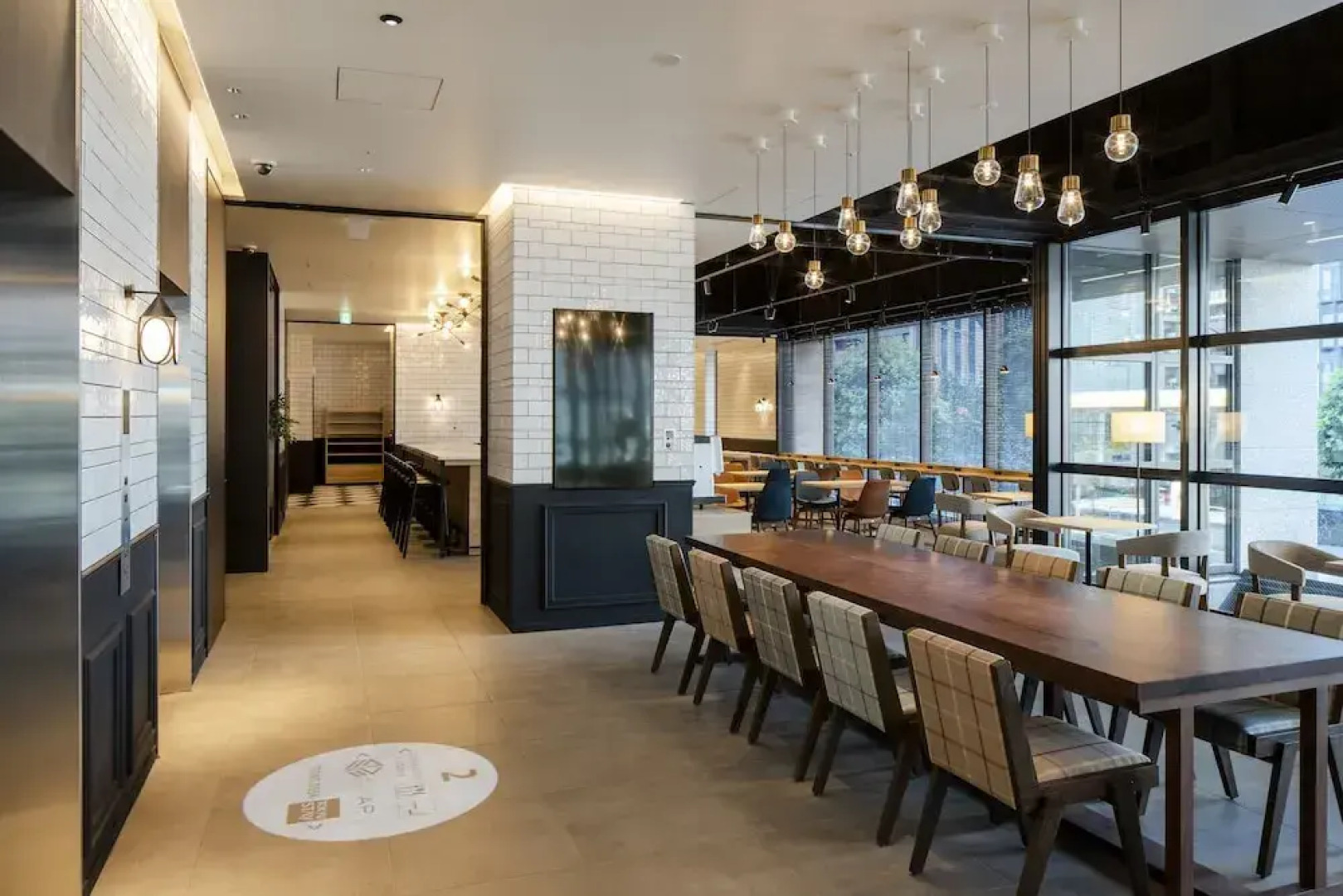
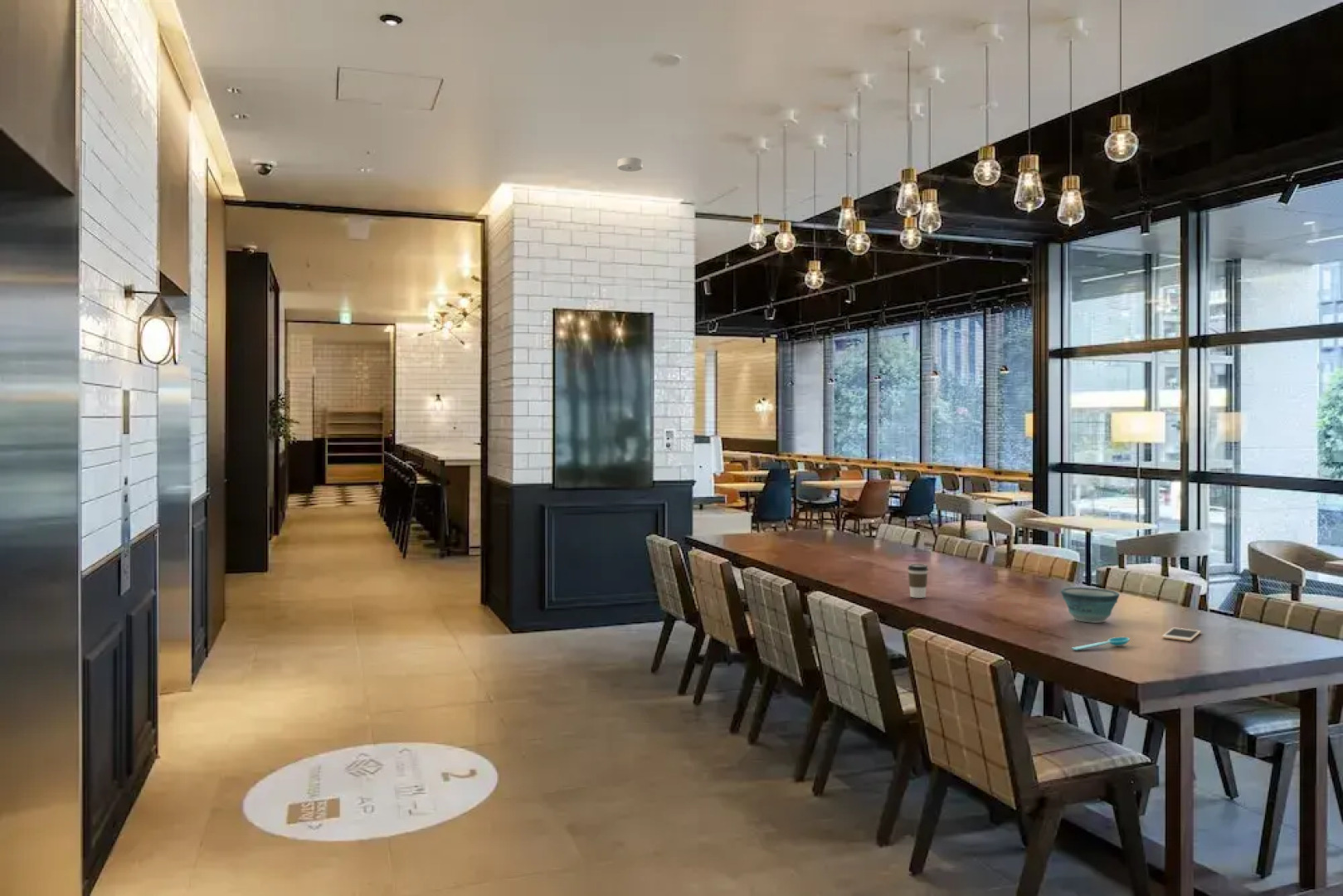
+ cell phone [1161,627,1202,642]
+ spoon [1071,636,1131,651]
+ bowl [1060,587,1121,624]
+ coffee cup [907,563,929,599]
+ smoke detector [616,157,644,173]
